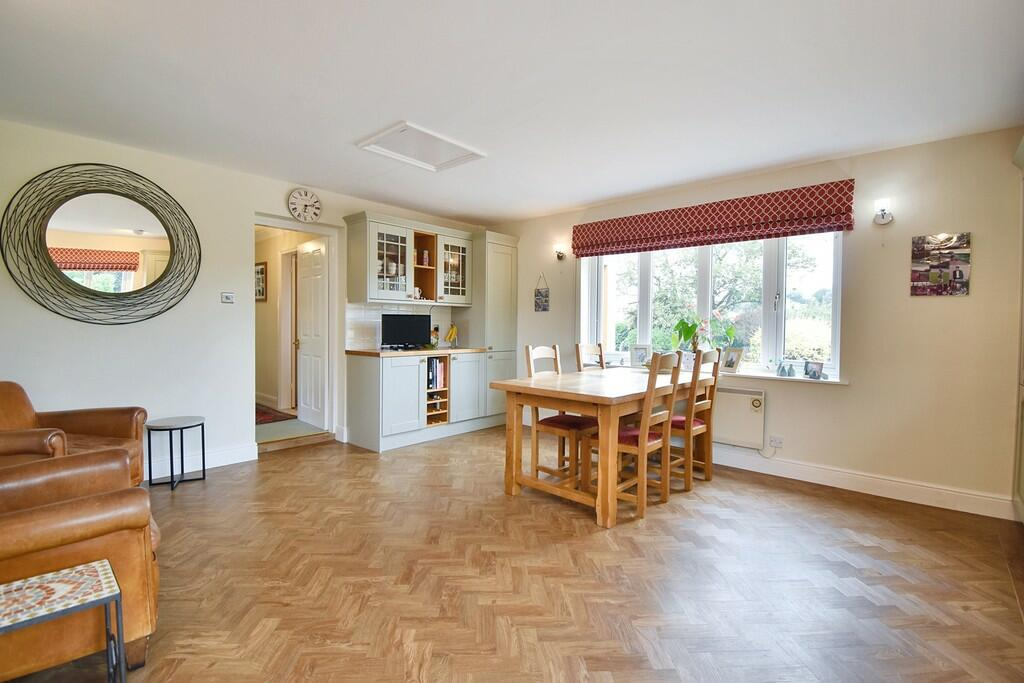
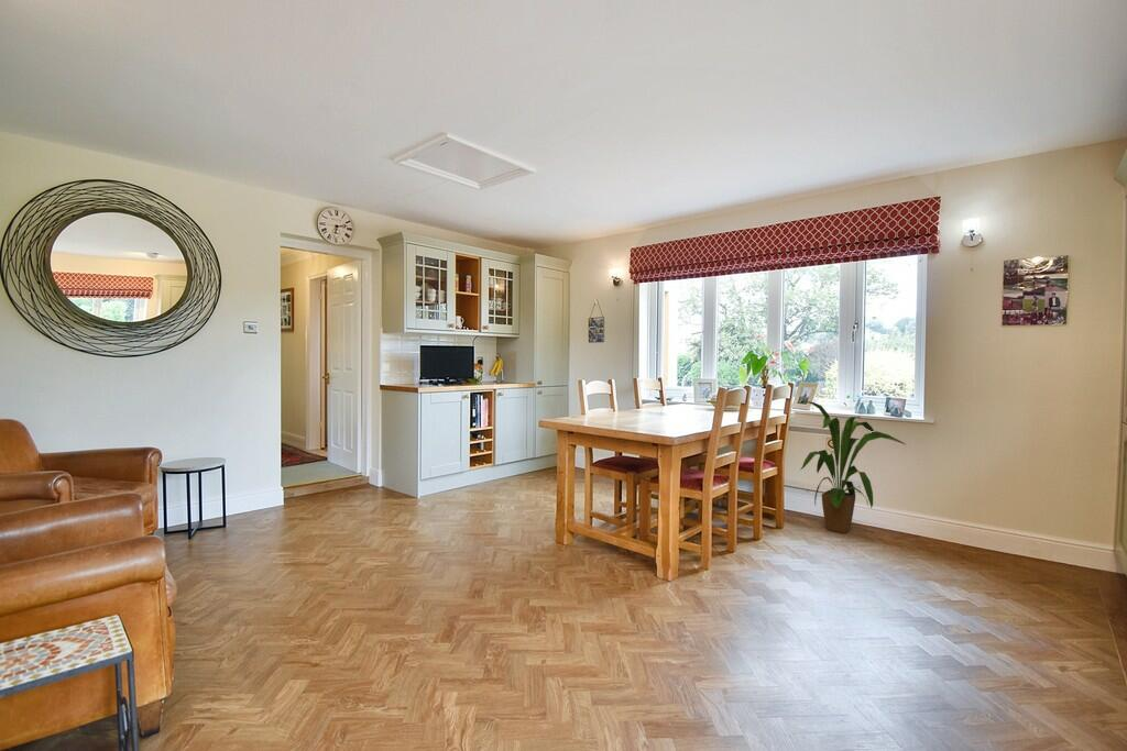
+ house plant [799,399,906,534]
